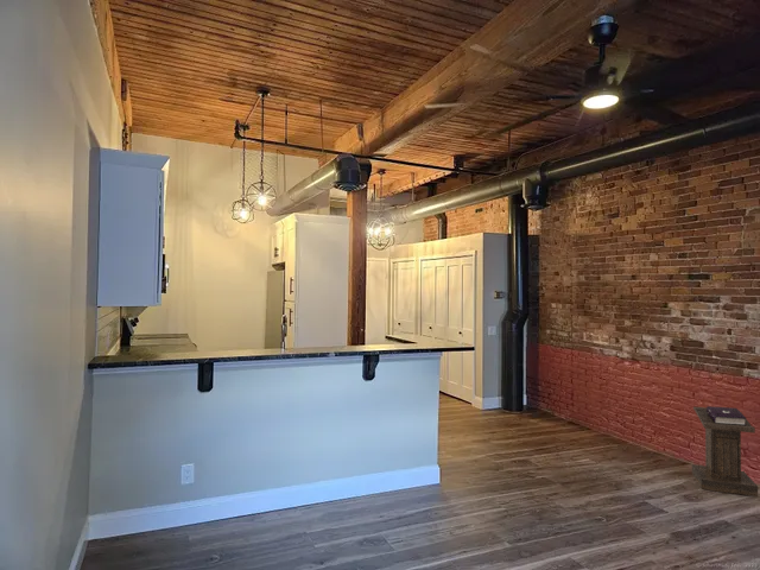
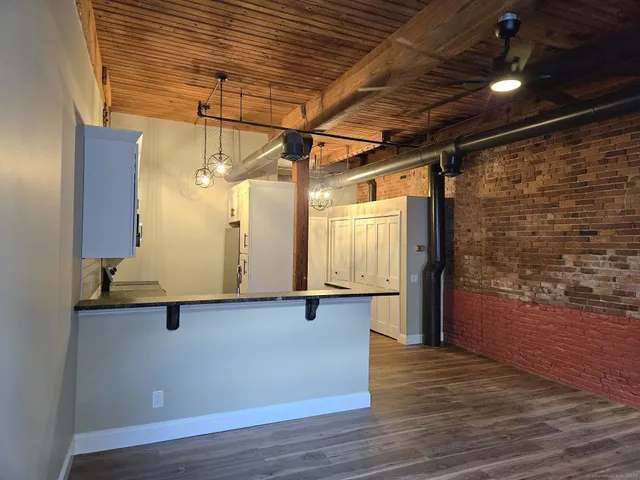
- lectern [691,405,759,498]
